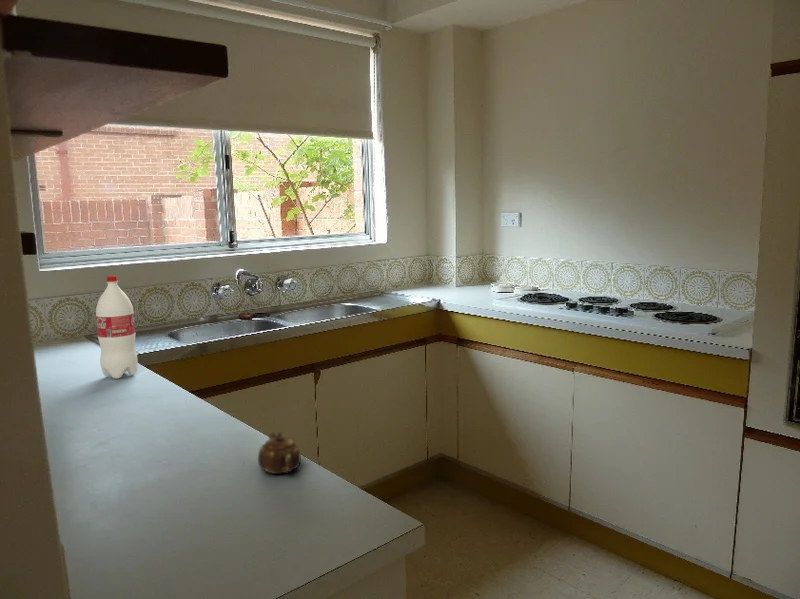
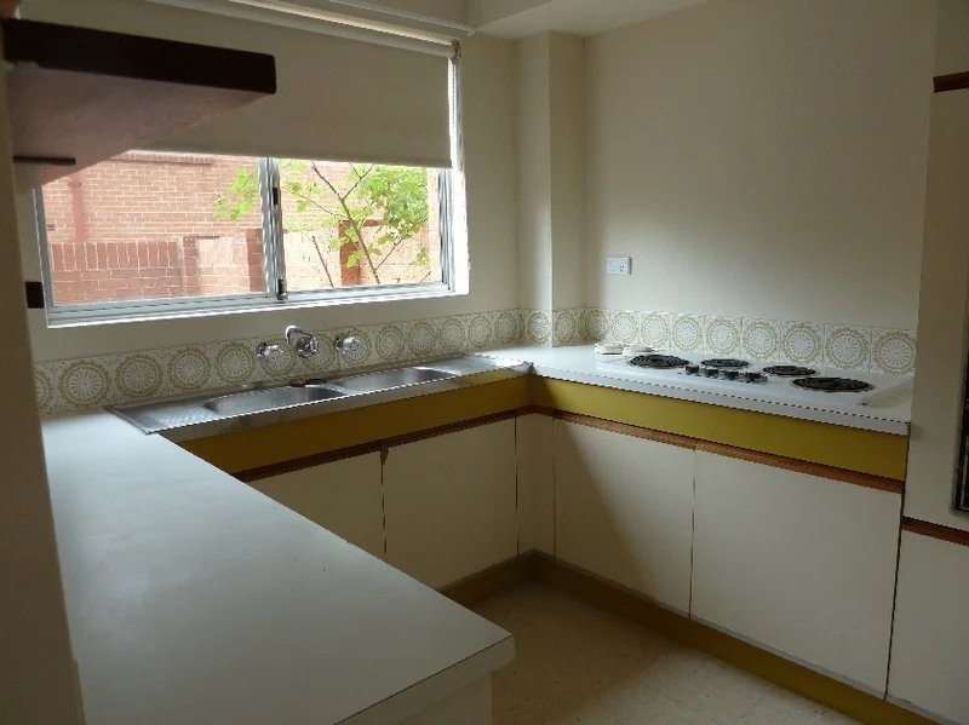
- teapot [257,430,302,475]
- bottle [95,275,138,380]
